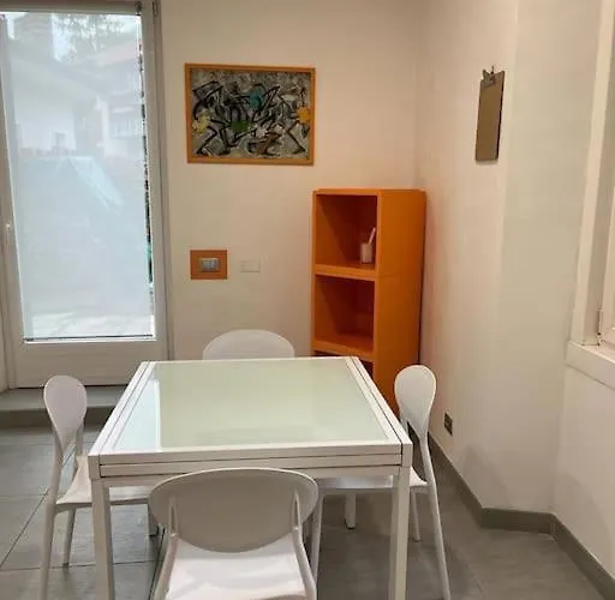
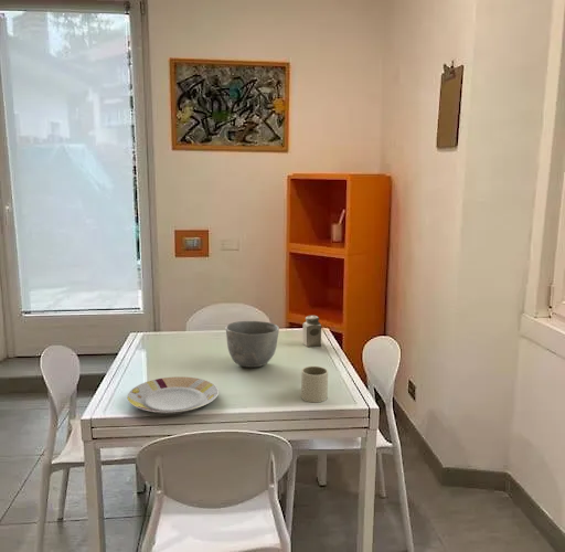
+ plate [127,375,220,415]
+ mug [300,365,329,403]
+ bowl [225,320,280,369]
+ salt shaker [301,315,322,348]
